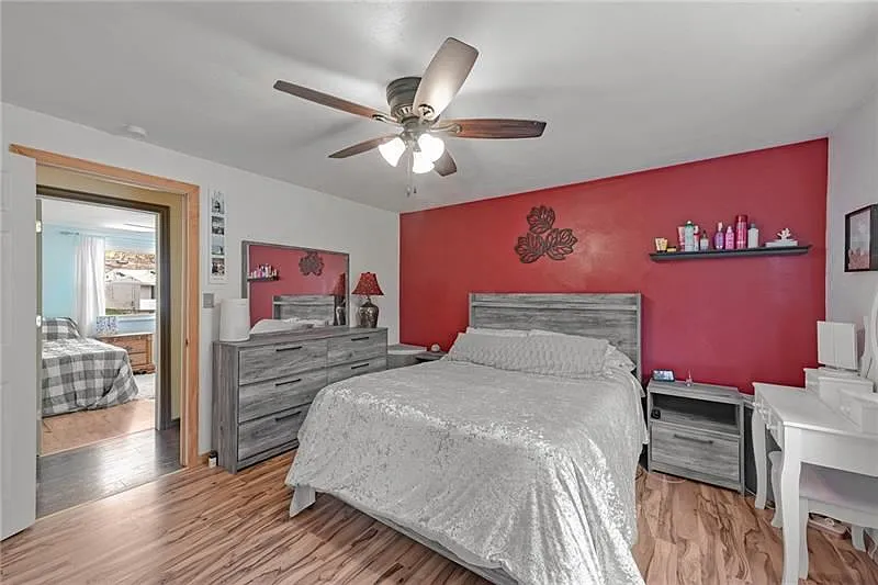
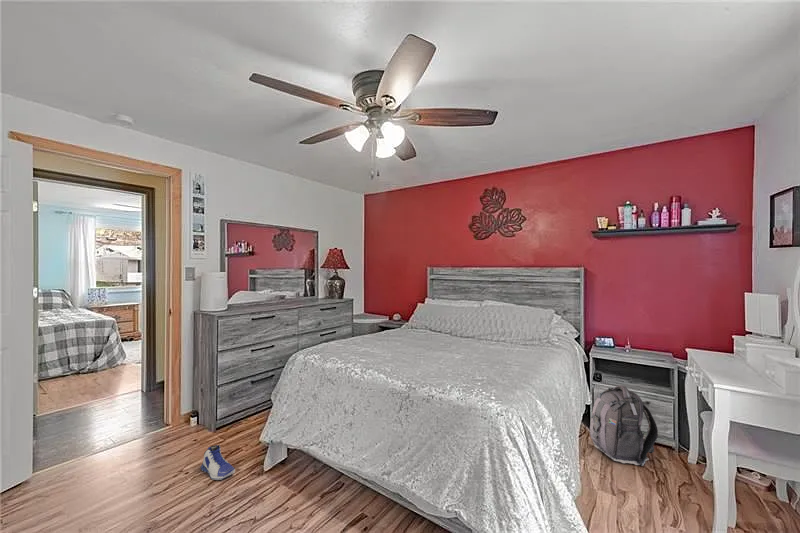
+ sneaker [200,443,236,481]
+ backpack [588,384,659,467]
